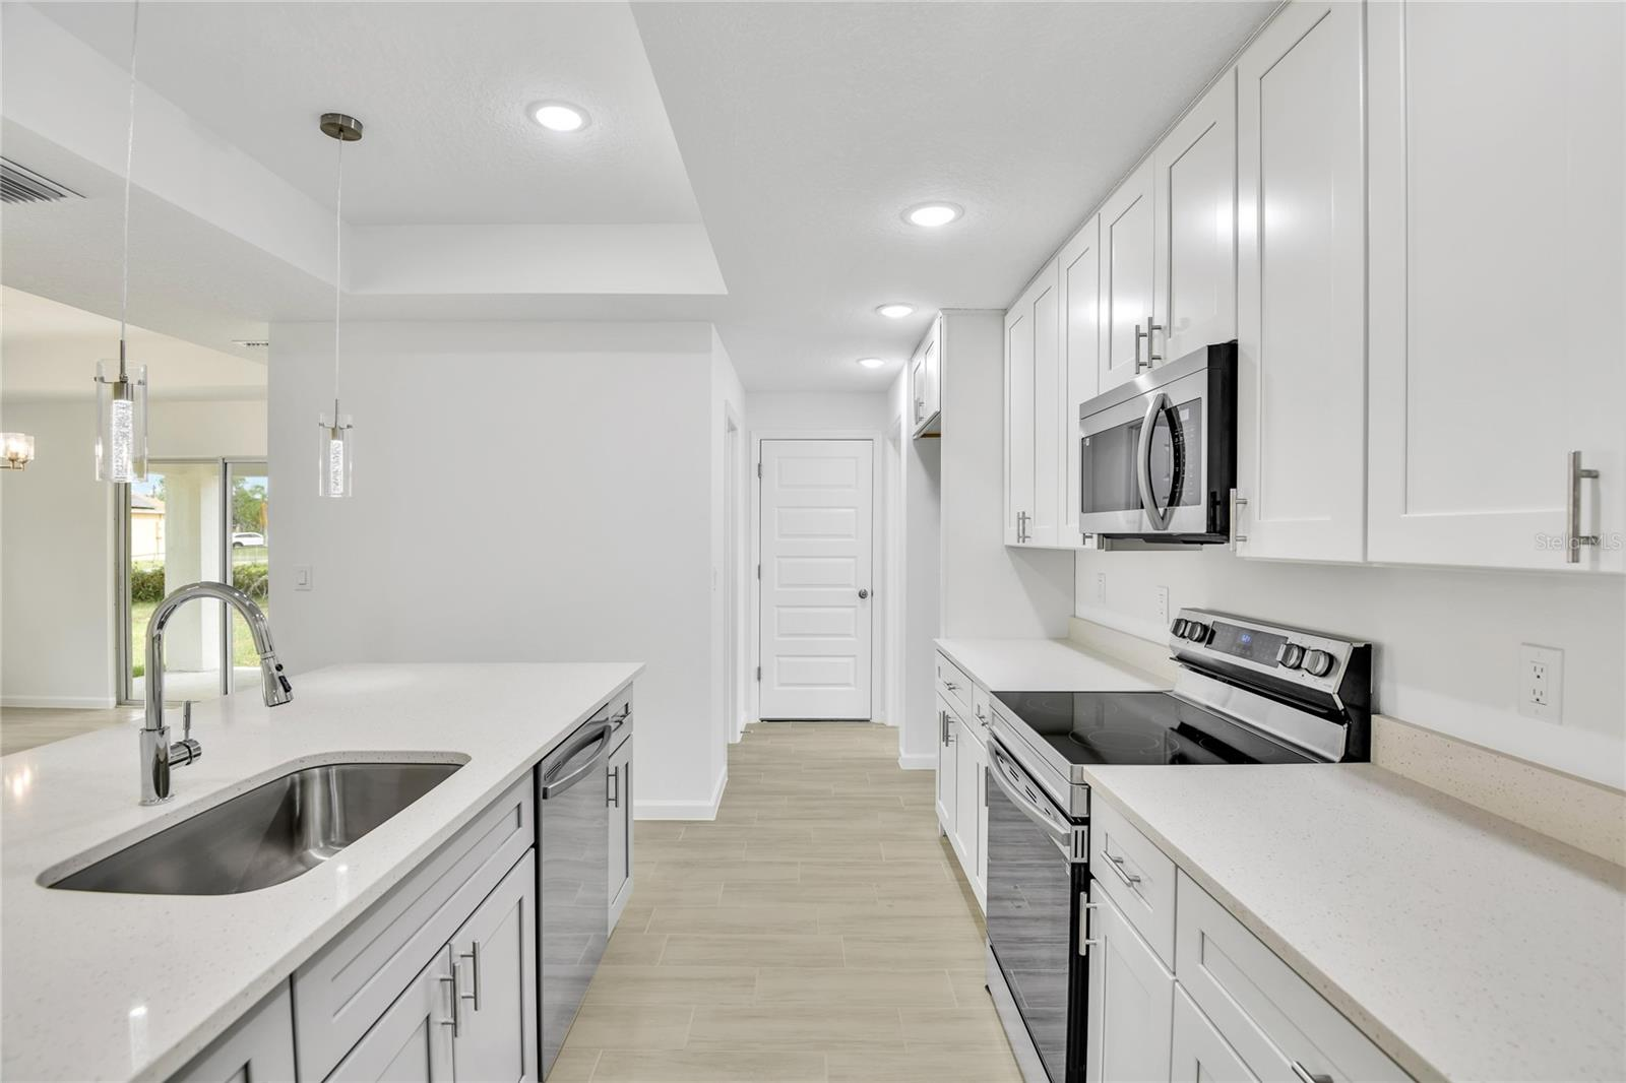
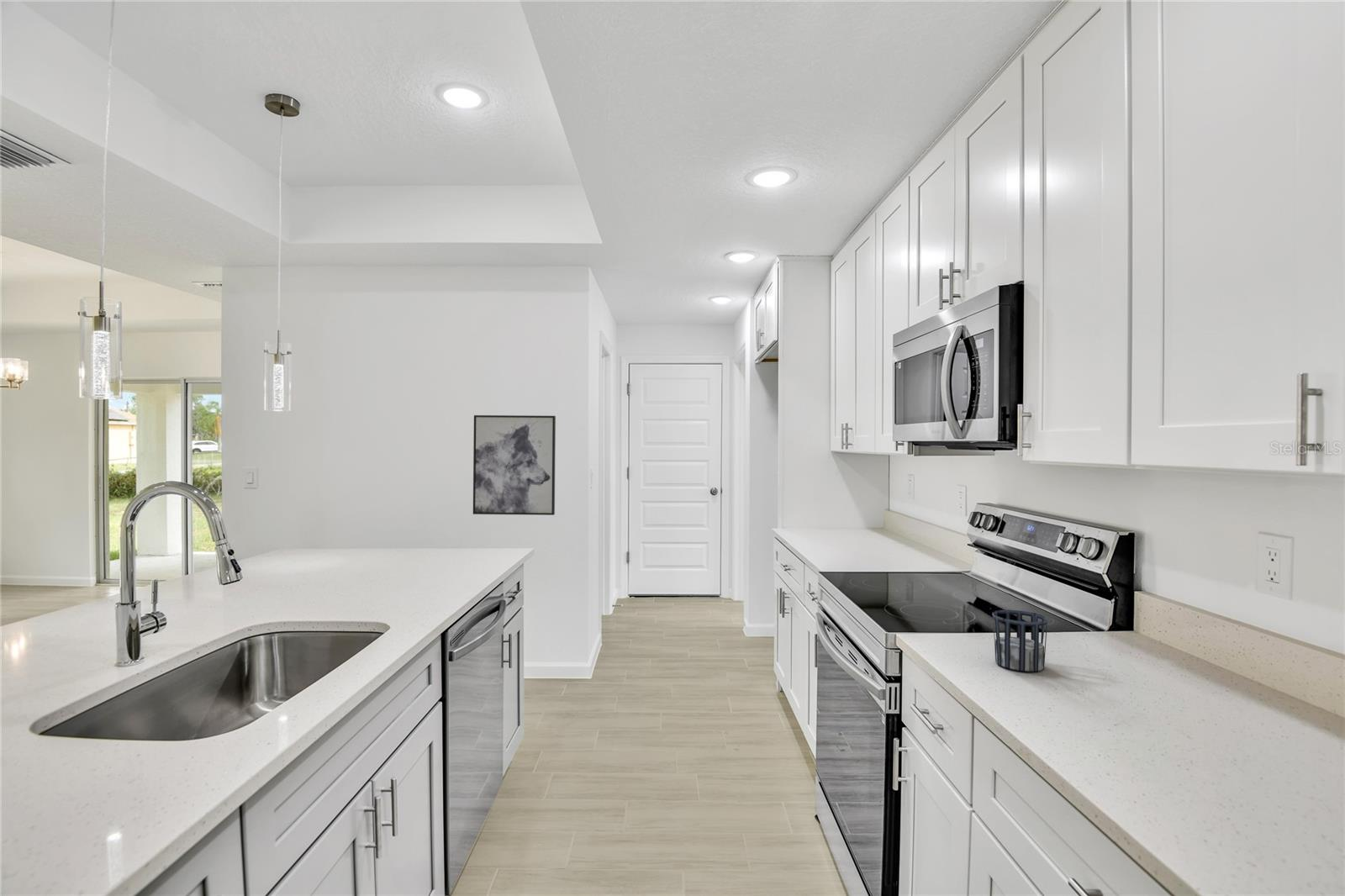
+ cup [992,609,1048,672]
+ wall art [472,414,556,516]
